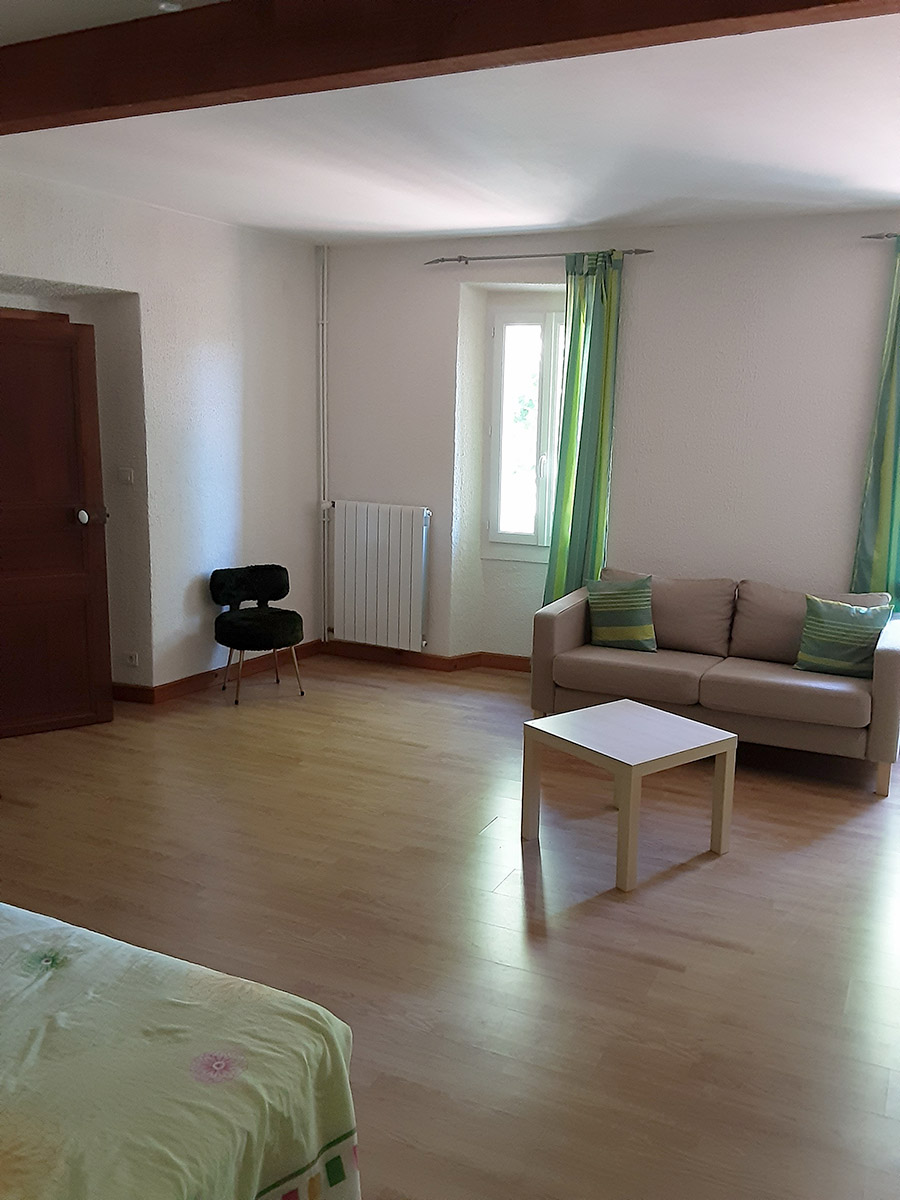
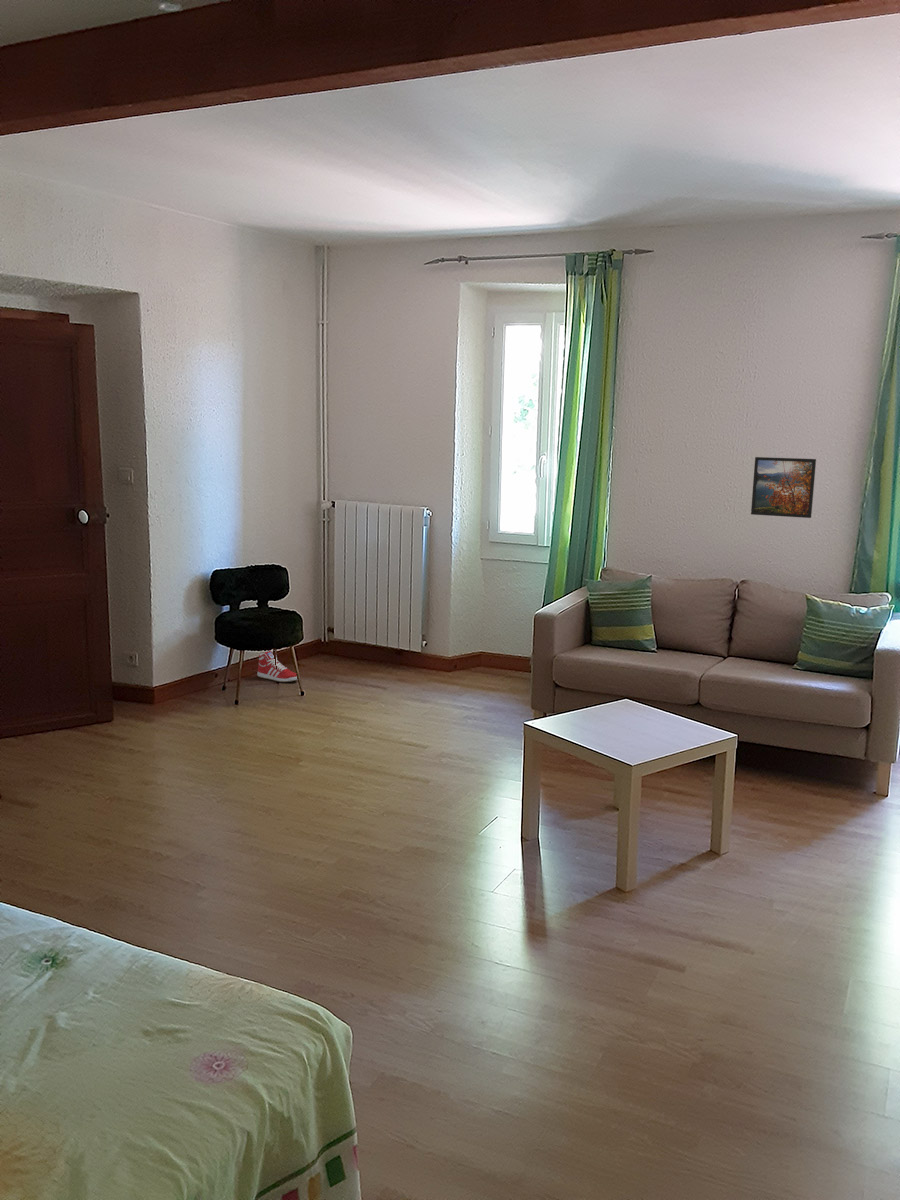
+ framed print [750,456,817,519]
+ sneaker [256,650,299,683]
